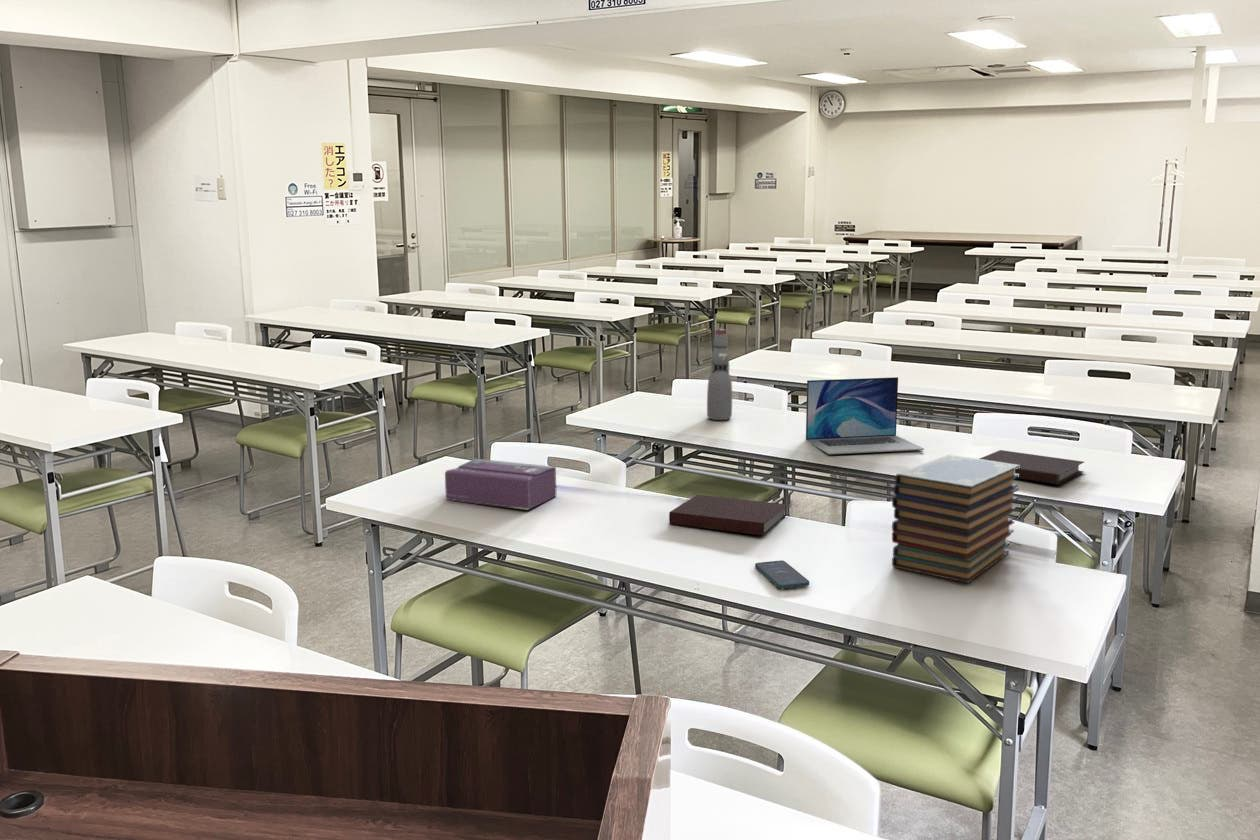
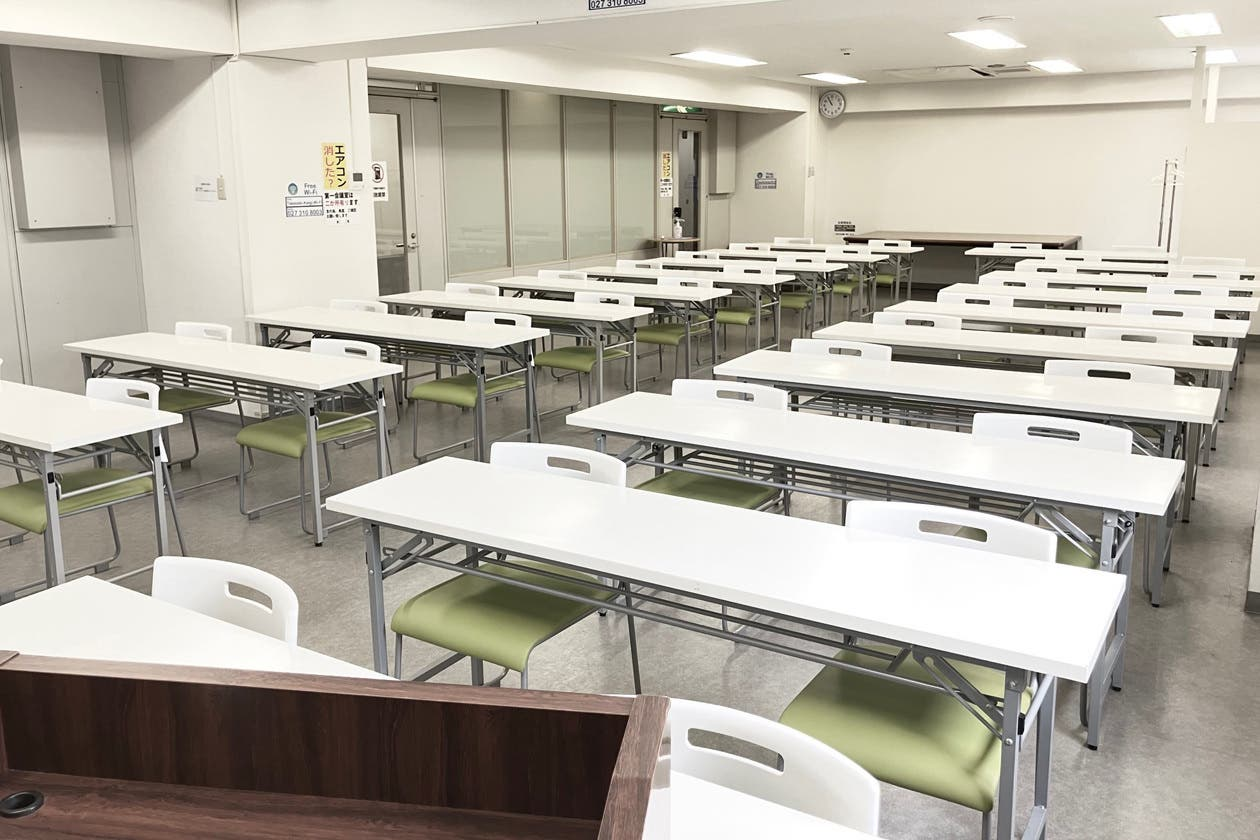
- tissue box [444,458,557,511]
- book stack [891,454,1020,584]
- laptop [805,376,925,455]
- notebook [979,449,1085,485]
- smartphone [754,560,810,589]
- notebook [668,494,788,536]
- bottle [706,328,733,421]
